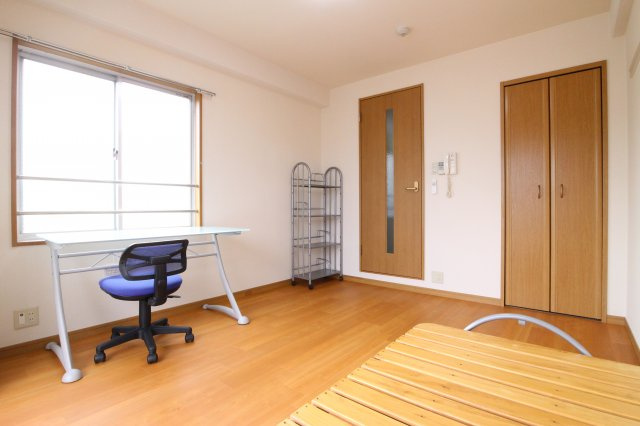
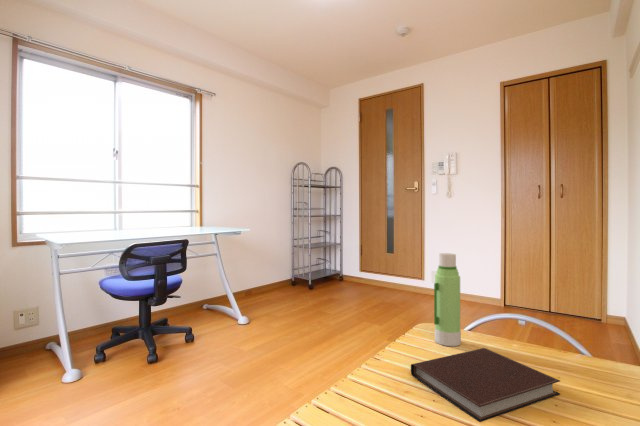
+ notebook [410,347,561,423]
+ water bottle [433,252,462,347]
